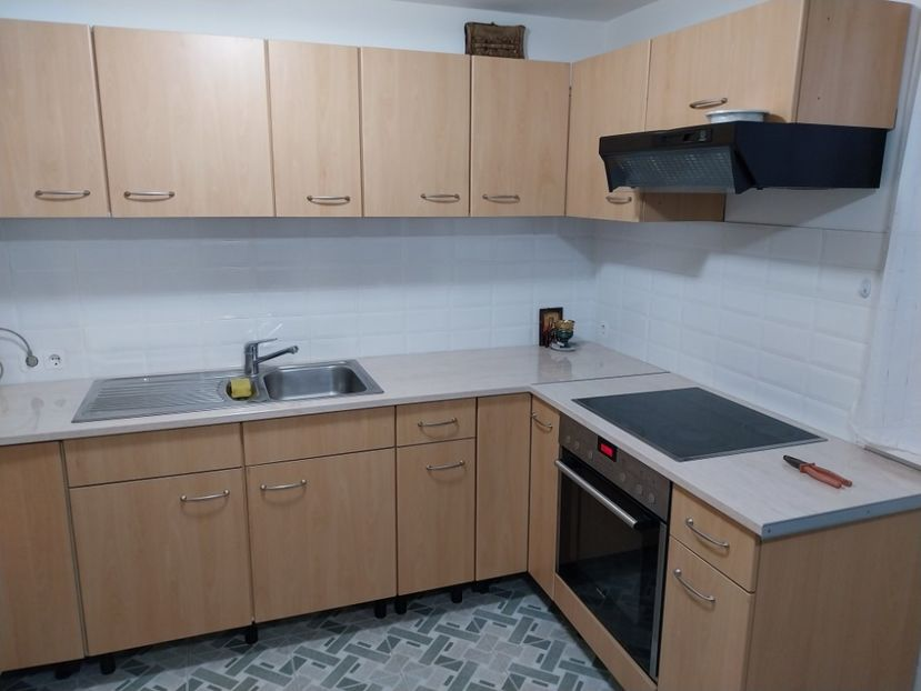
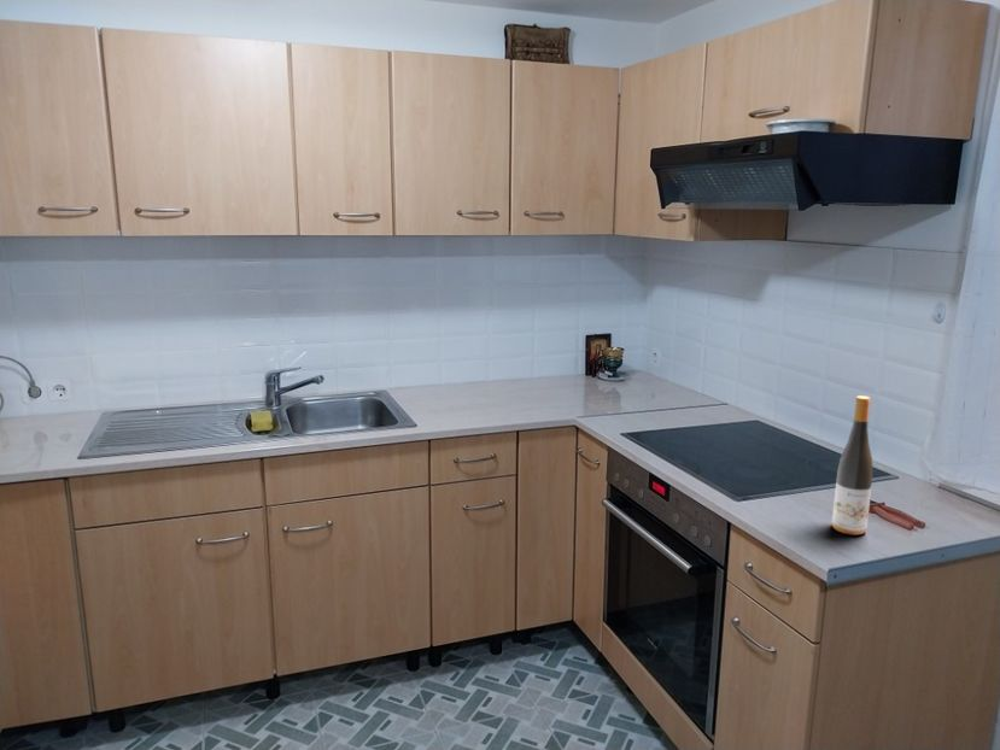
+ wine bottle [831,394,873,537]
